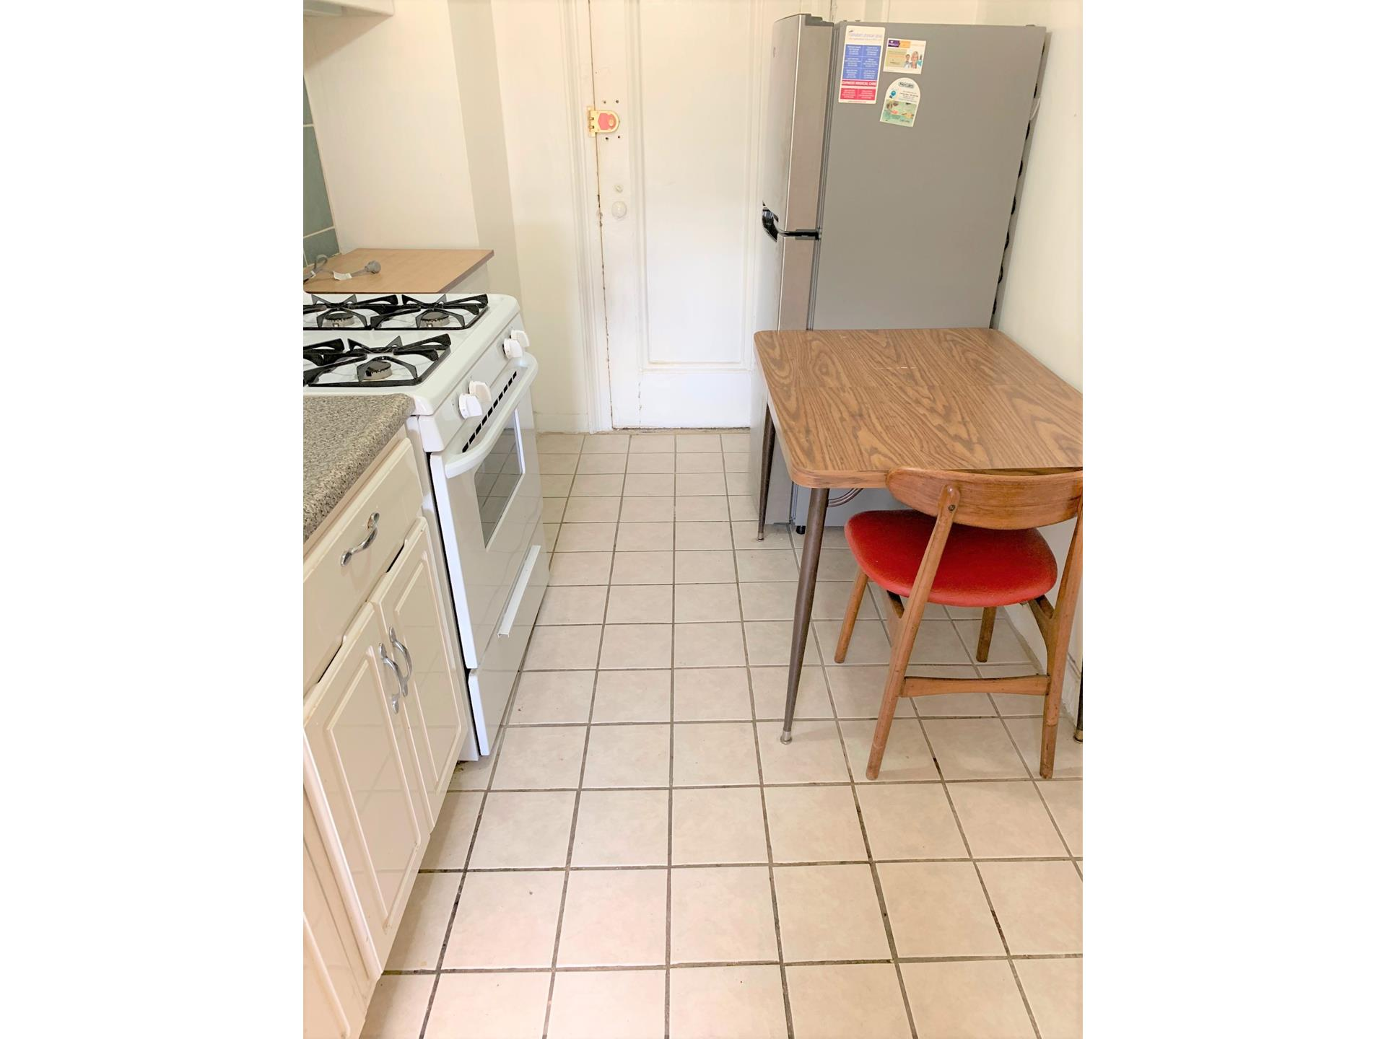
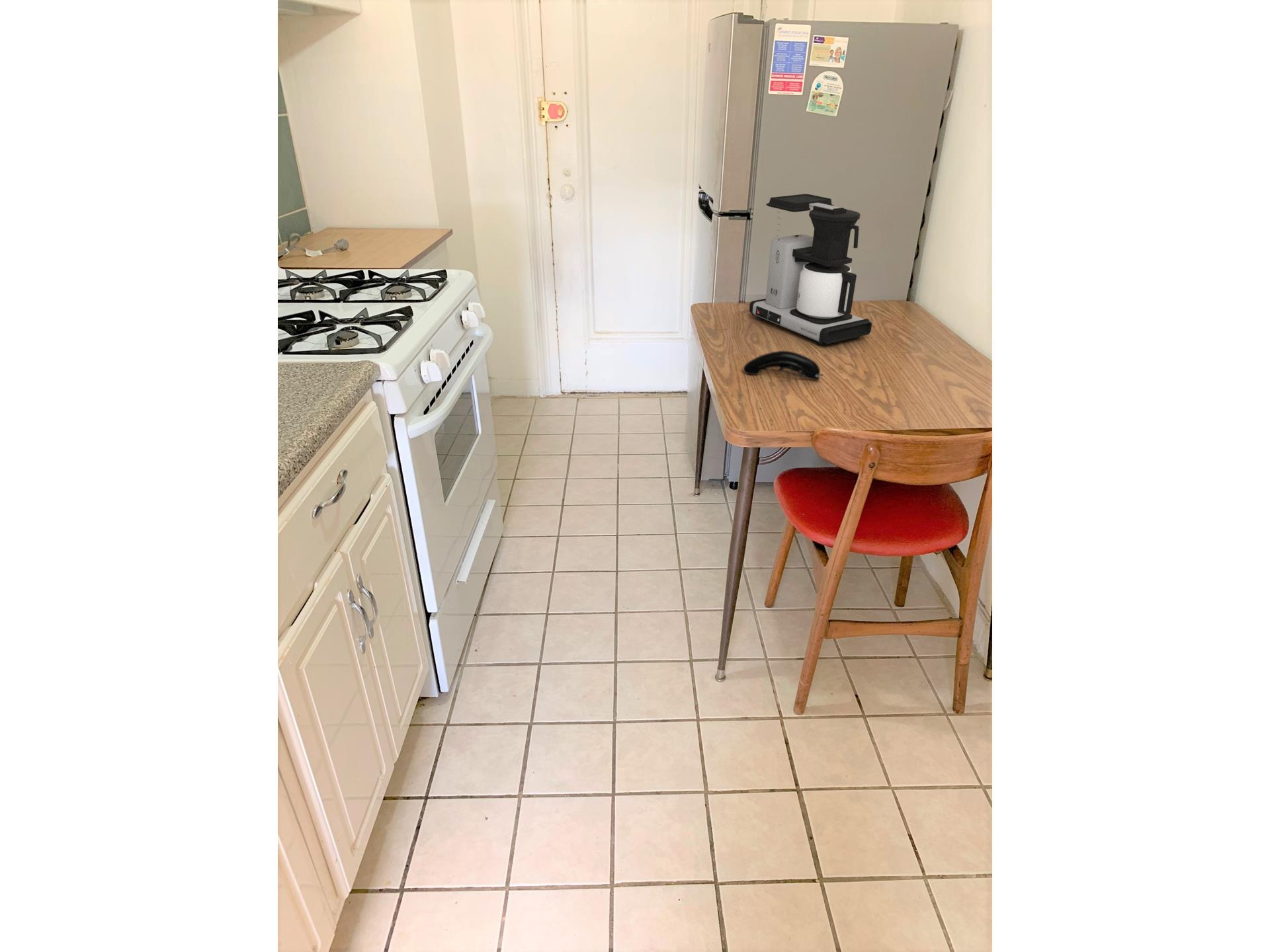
+ coffee maker [749,193,872,346]
+ banana [743,350,824,381]
